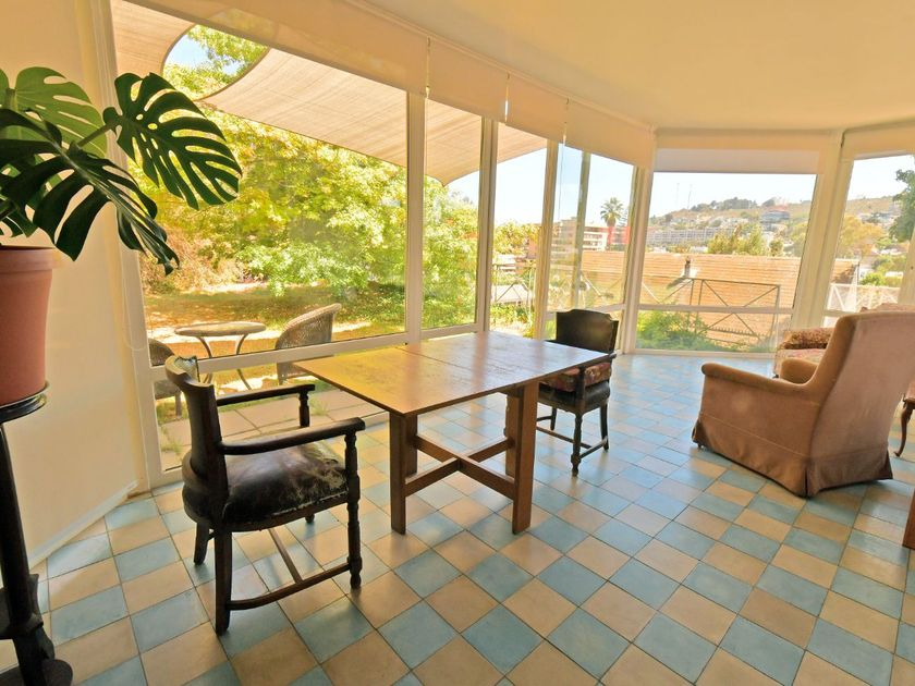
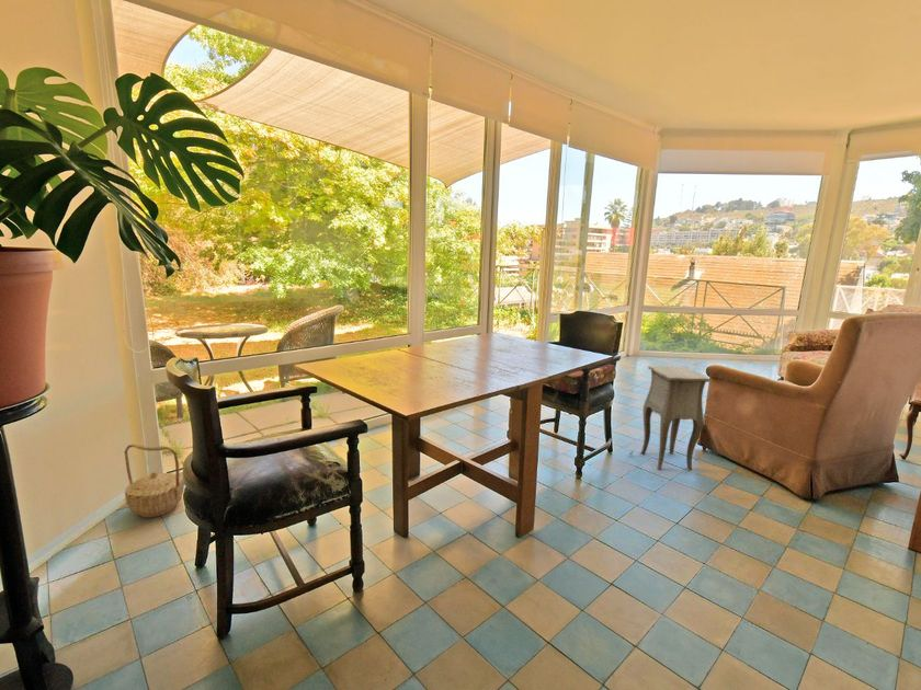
+ basket [123,444,184,519]
+ side table [627,365,710,471]
